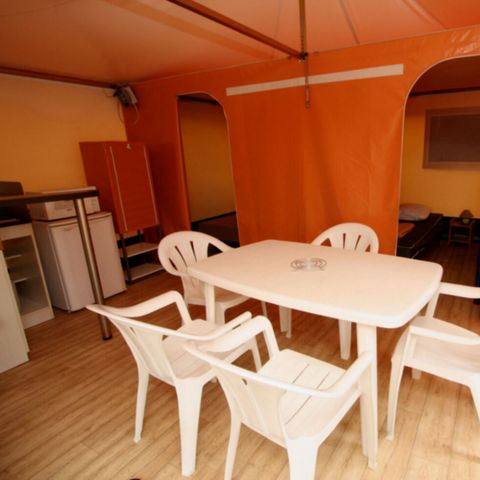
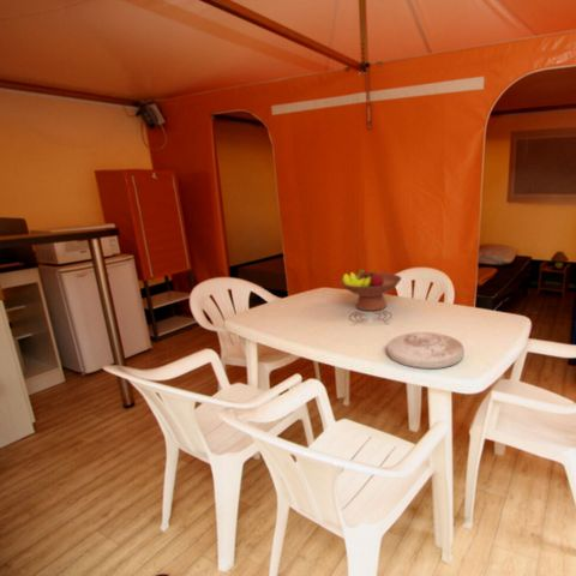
+ fruit bowl [338,269,403,312]
+ plate [385,331,466,370]
